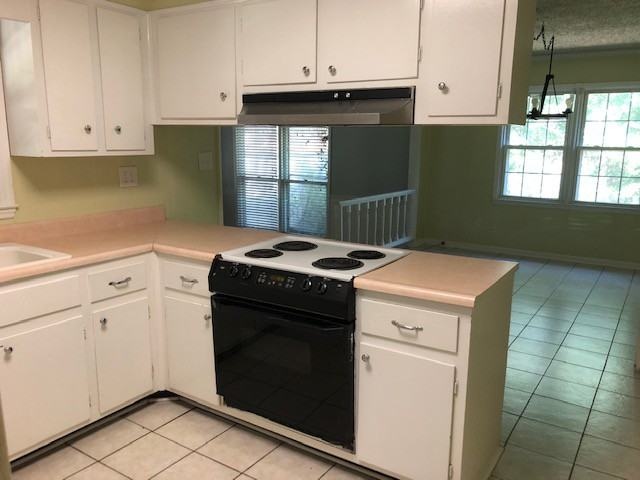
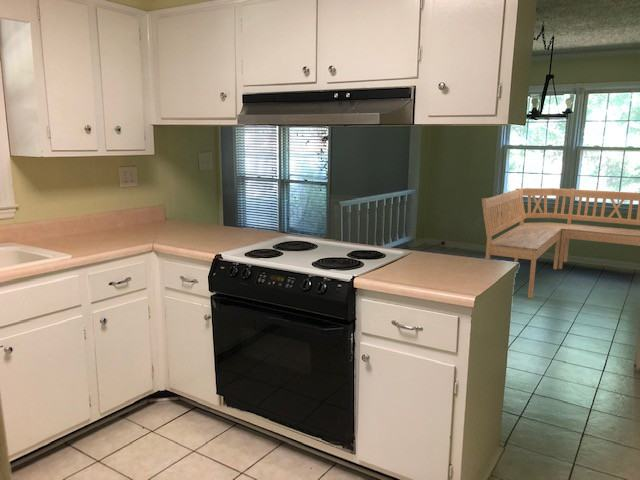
+ bench [481,187,640,299]
